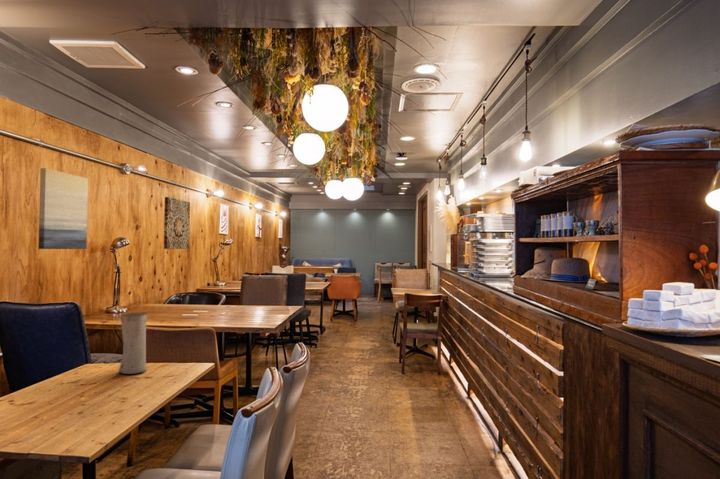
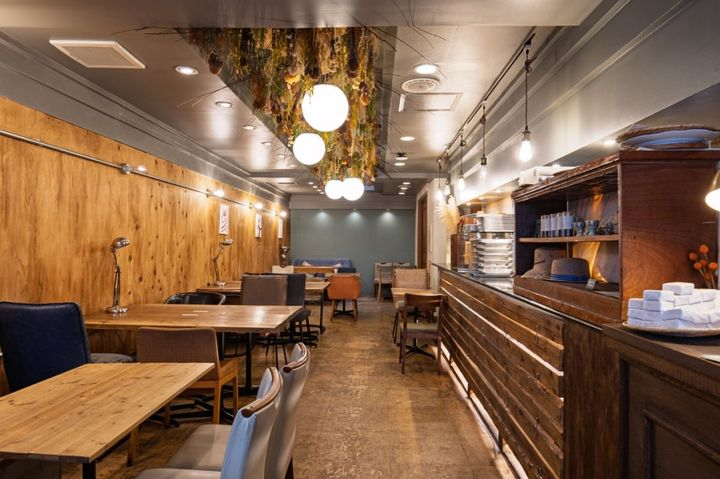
- wall art [163,196,191,250]
- wall art [37,167,89,250]
- vase [118,312,148,375]
